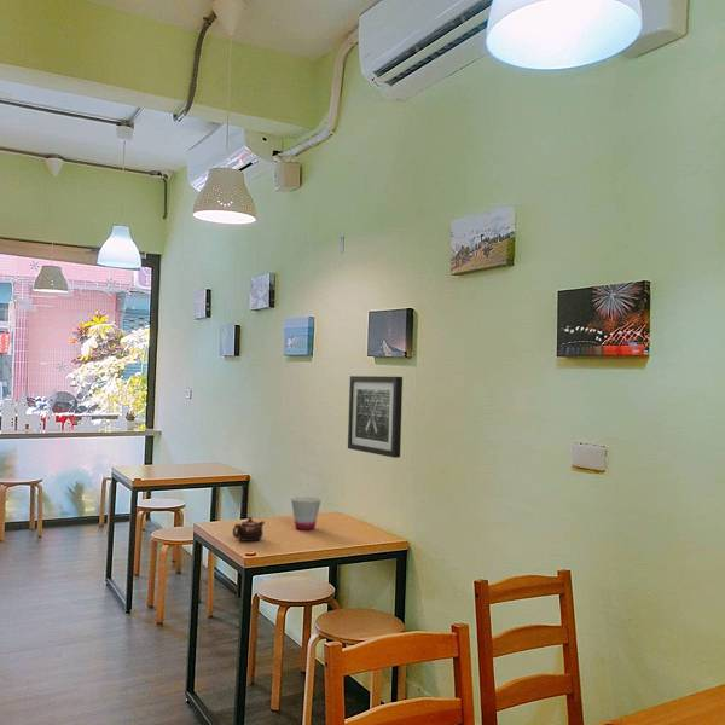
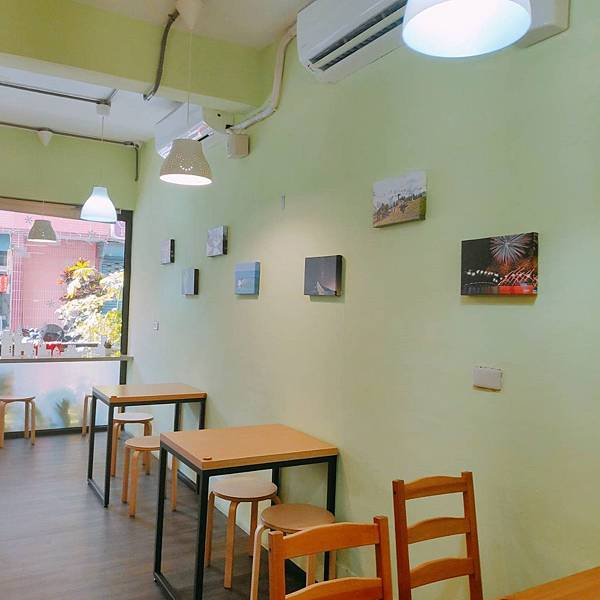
- wall art [347,375,404,459]
- teapot [232,516,266,543]
- cup [290,495,323,532]
